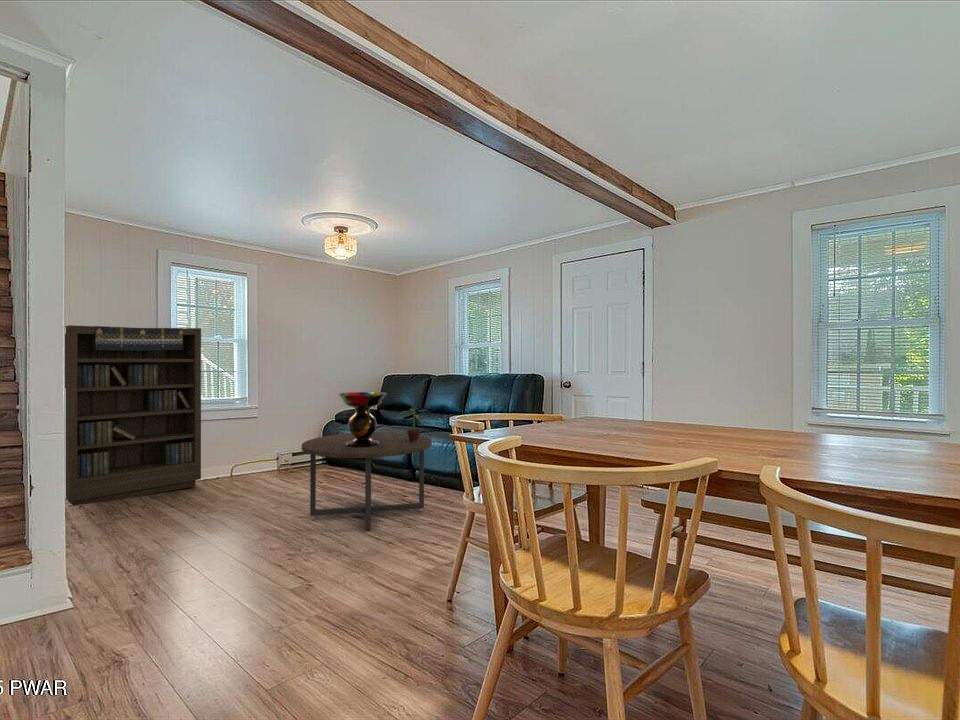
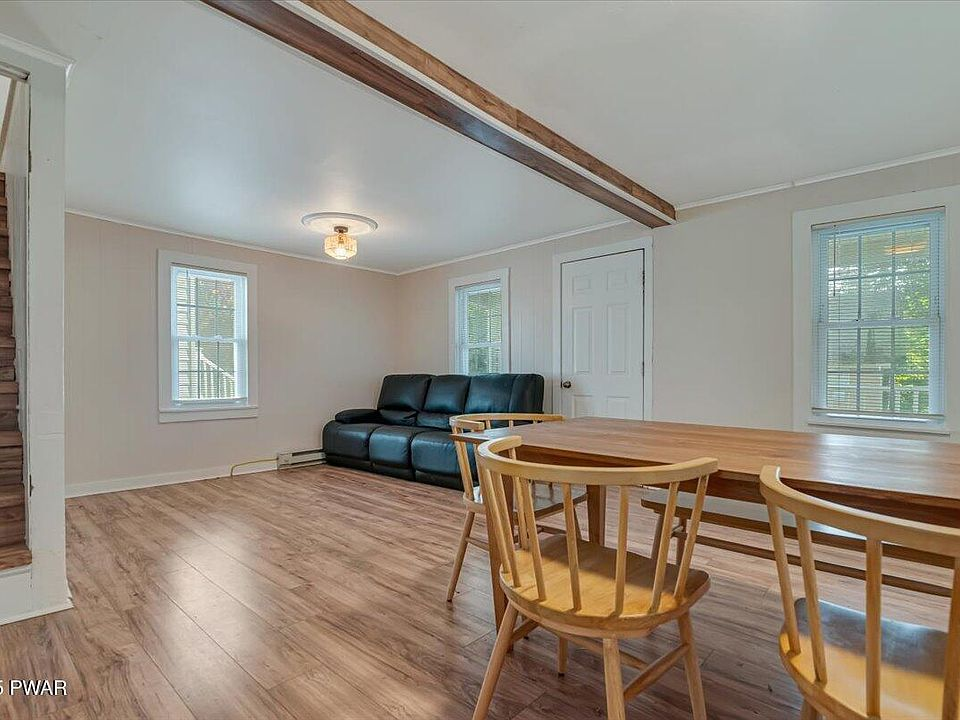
- decorative bowl [337,391,388,447]
- coffee table [301,431,433,532]
- potted plant [397,408,433,442]
- bookcase [65,324,202,507]
